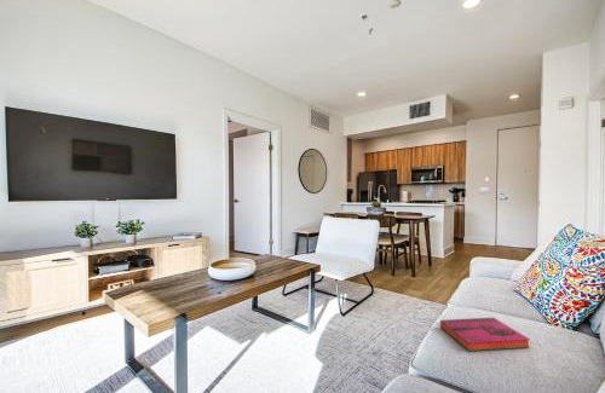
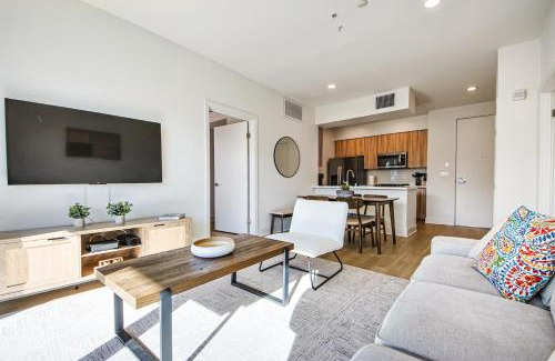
- hardback book [439,317,531,352]
